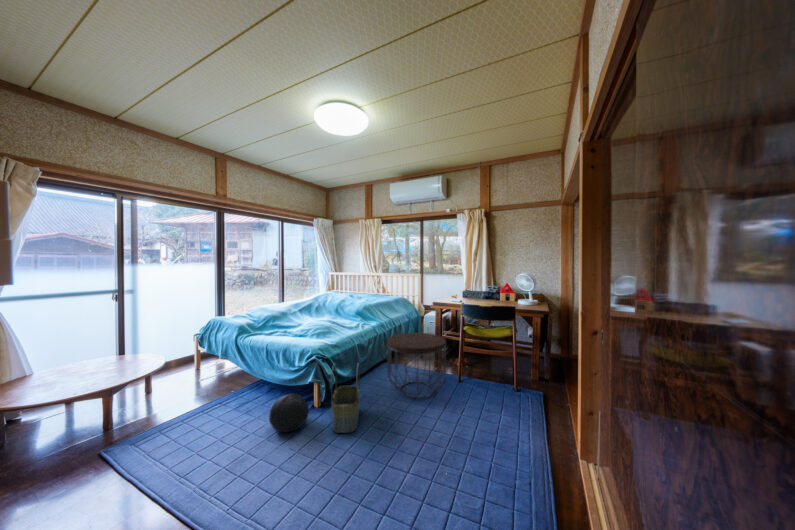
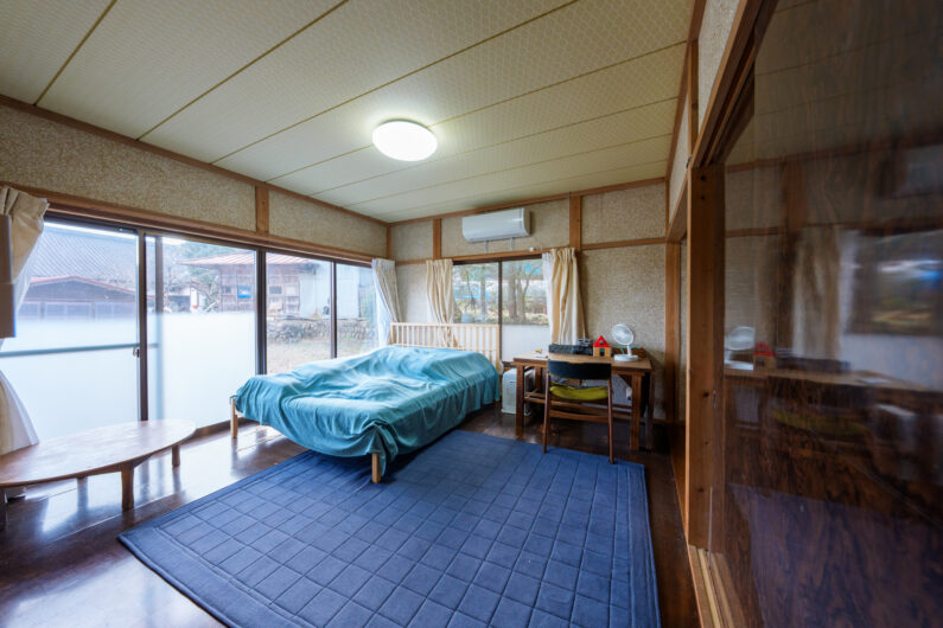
- decorative ball [268,393,310,433]
- basket [330,362,361,434]
- side table [386,332,447,399]
